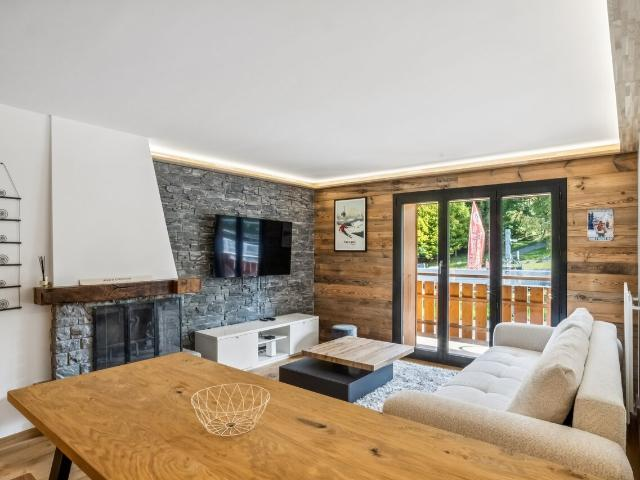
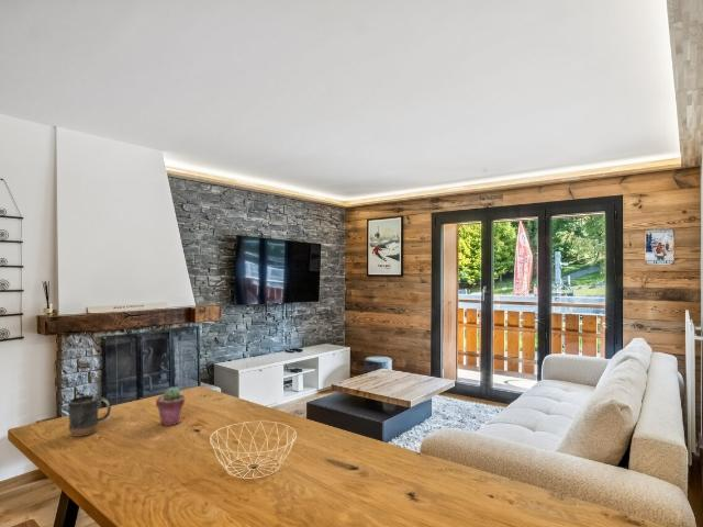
+ mug [67,391,112,438]
+ potted succulent [155,385,187,427]
